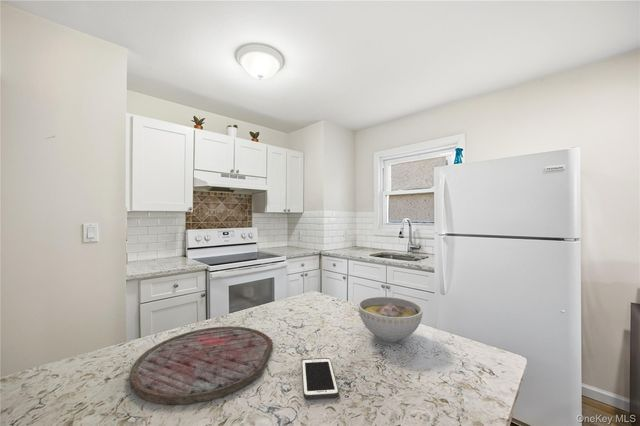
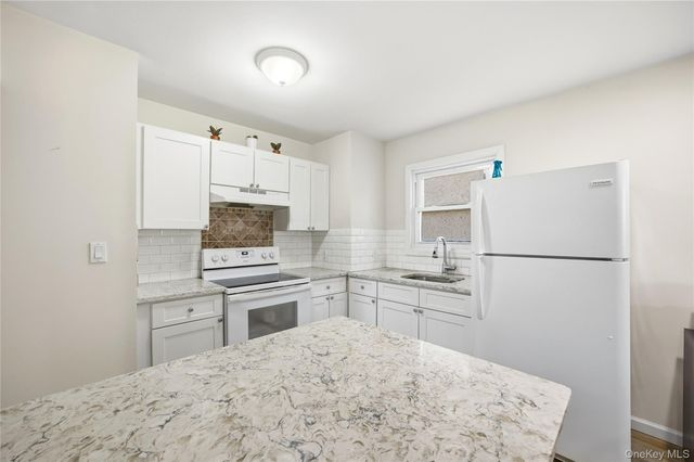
- cutting board [129,325,274,405]
- cell phone [301,357,340,400]
- bowl [357,296,424,343]
